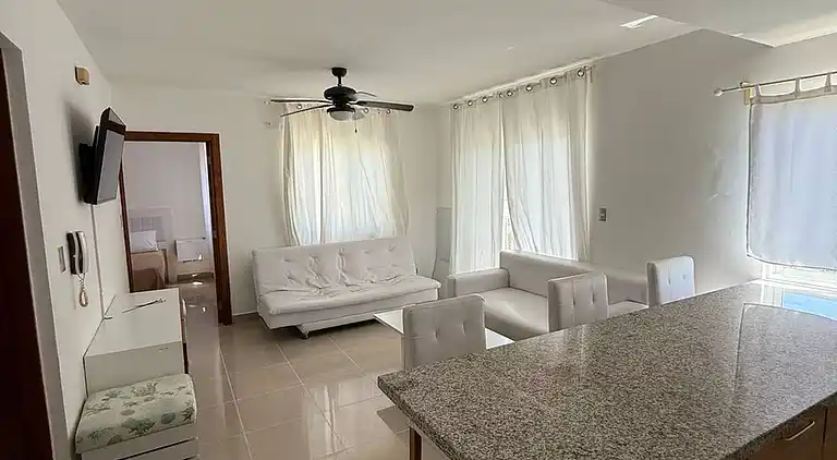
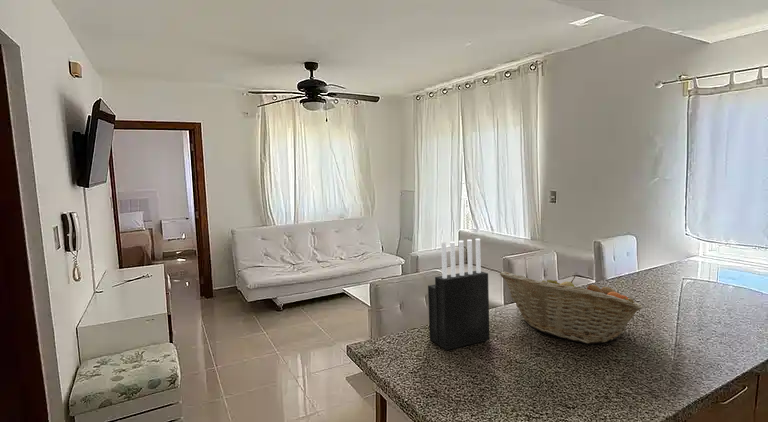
+ fruit basket [499,271,644,345]
+ knife block [427,238,490,351]
